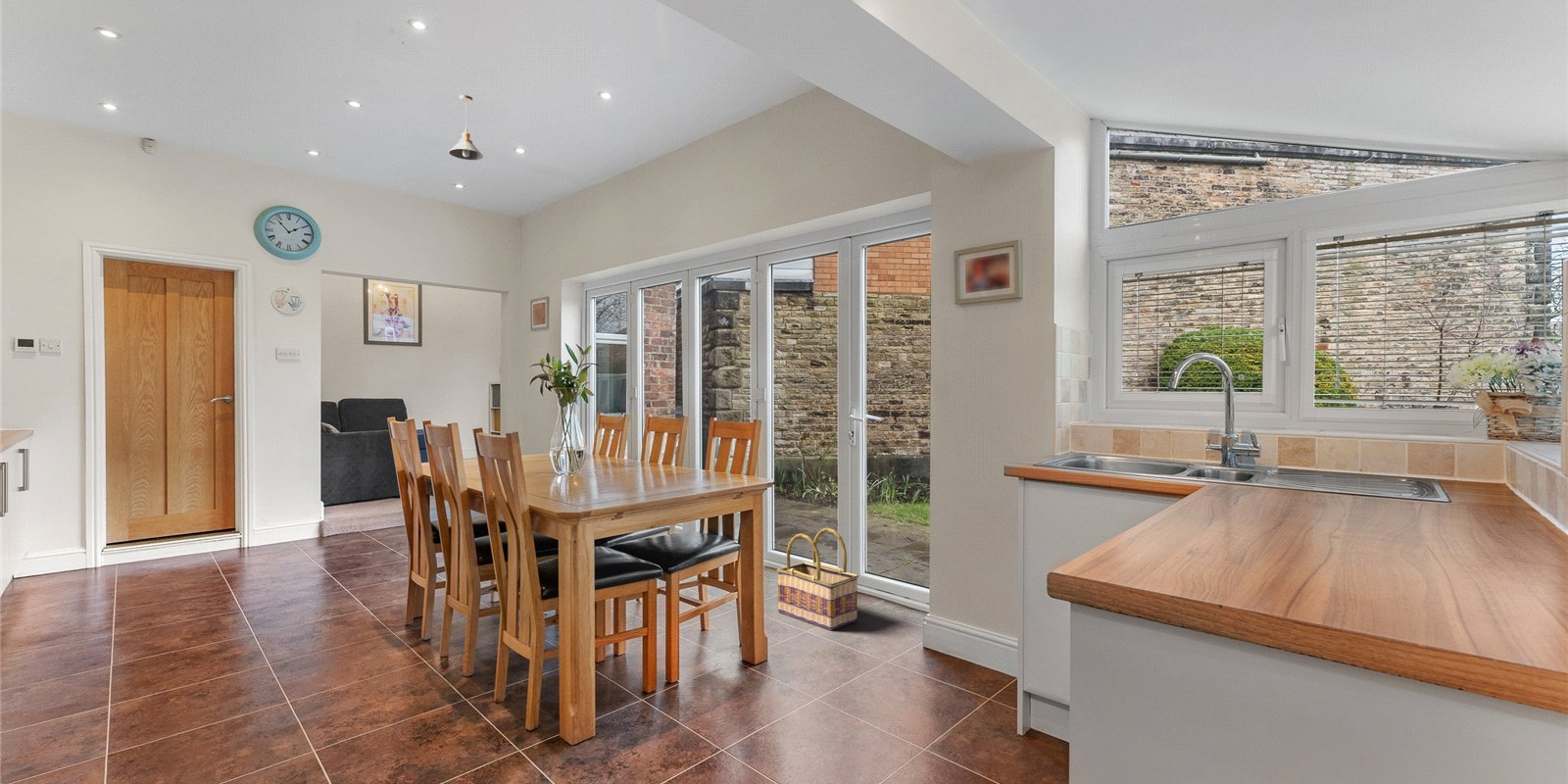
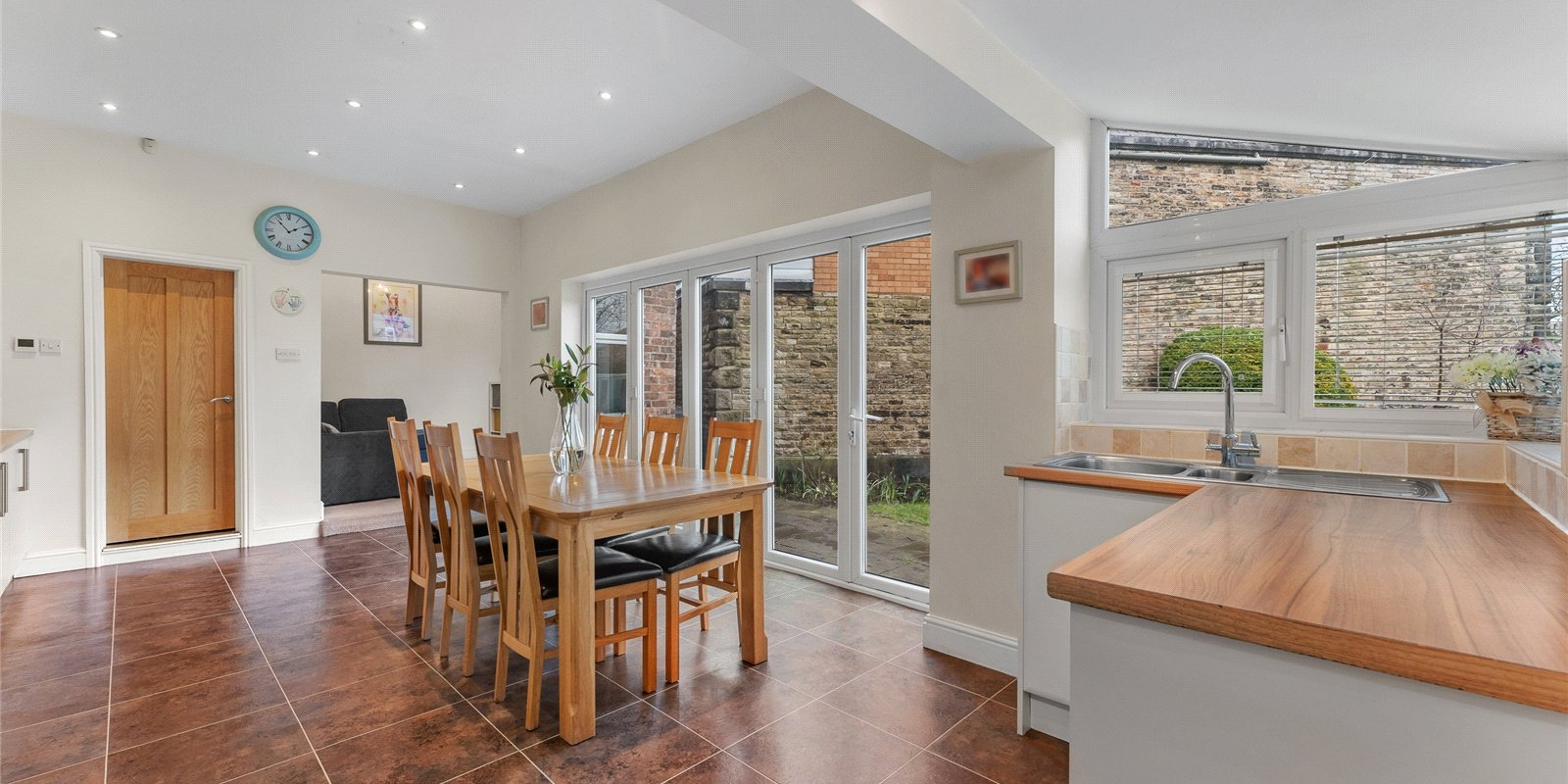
- basket [776,526,859,631]
- pendant light [448,94,484,161]
